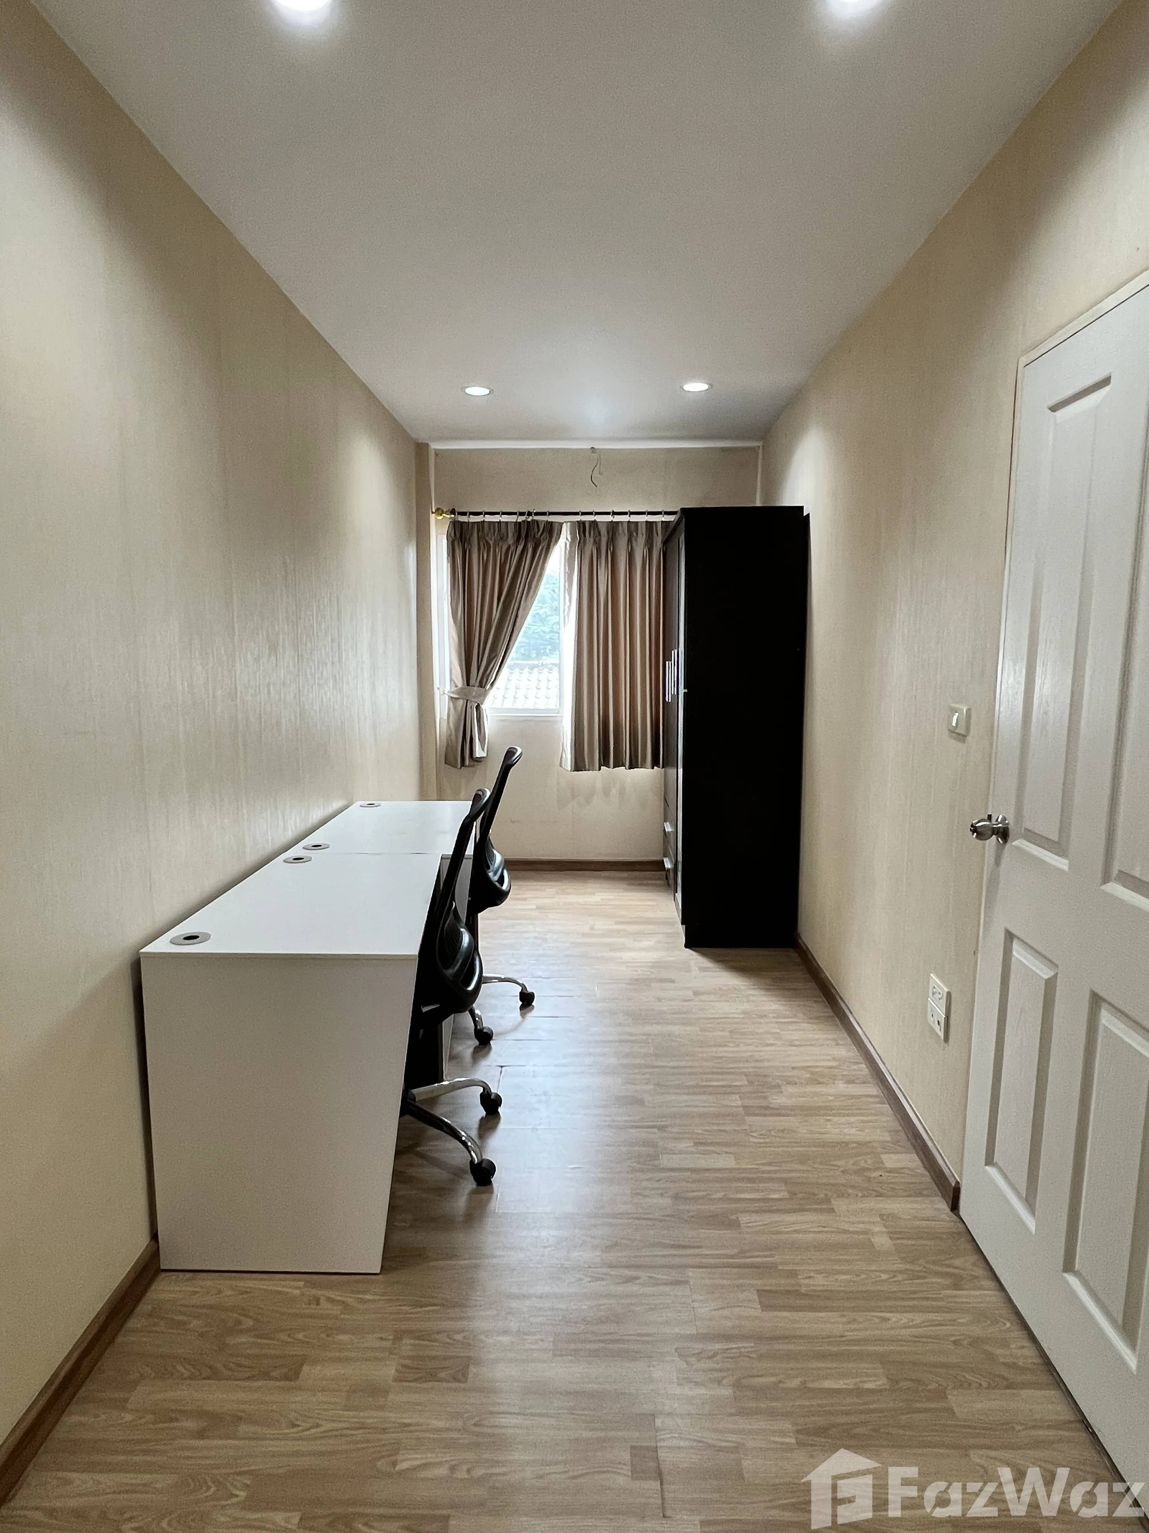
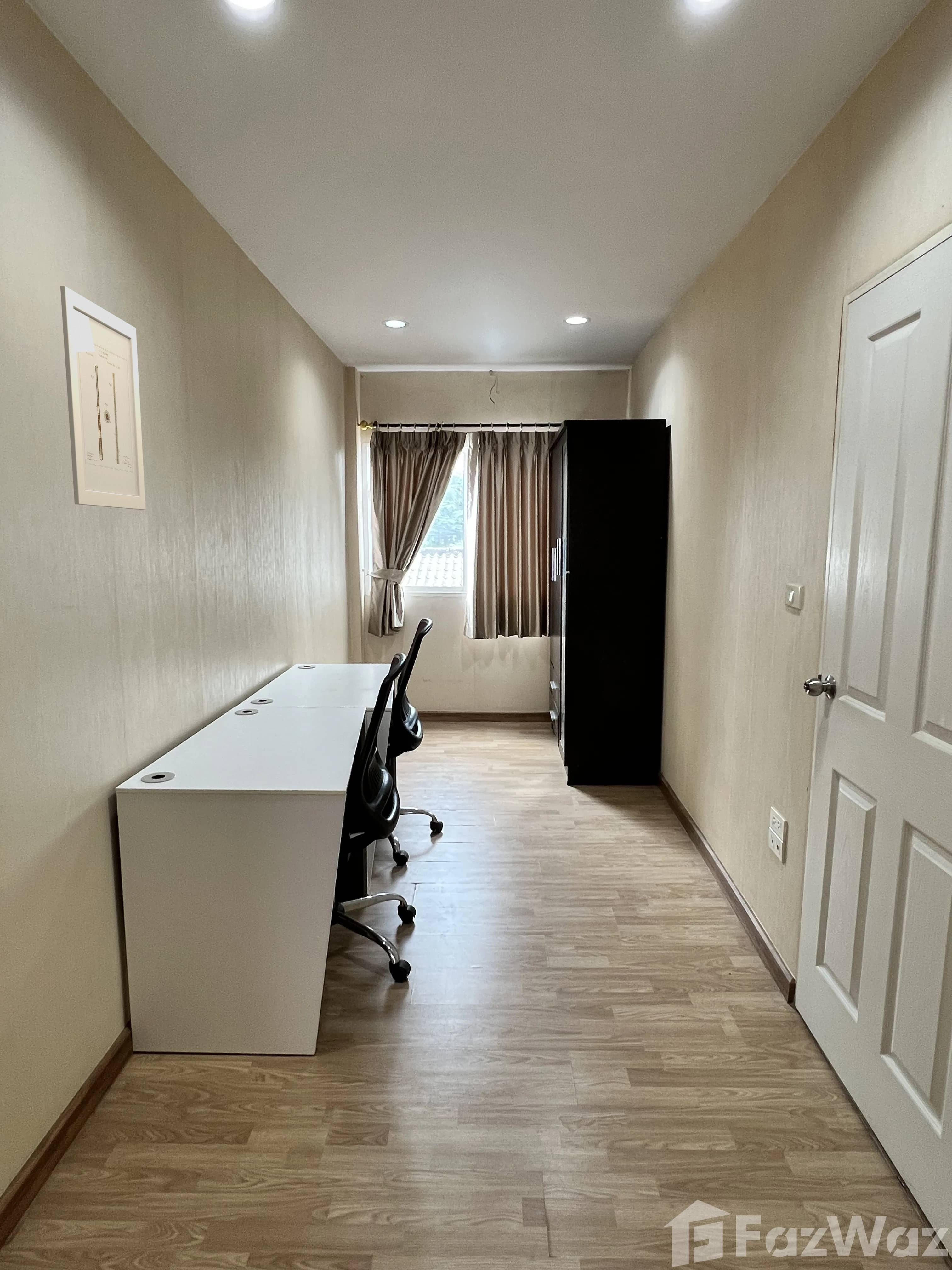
+ wall art [60,285,146,510]
